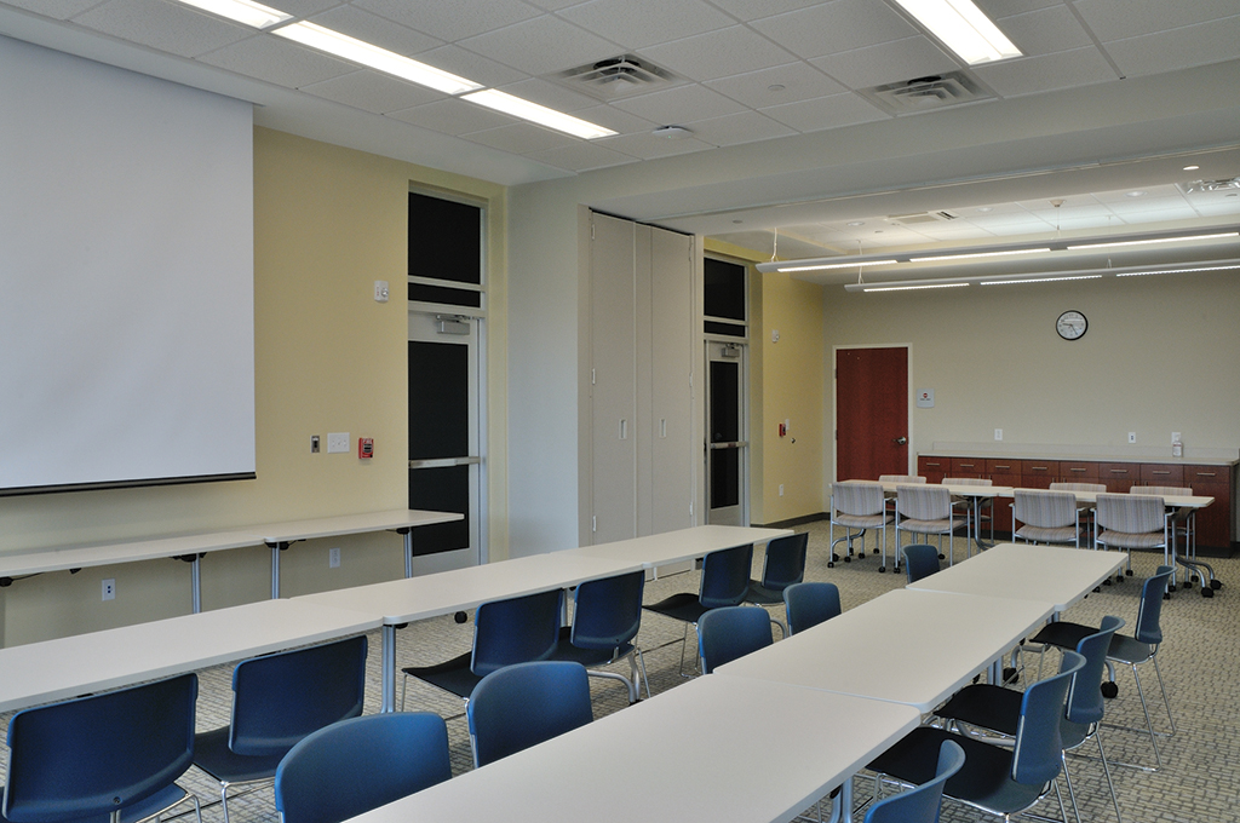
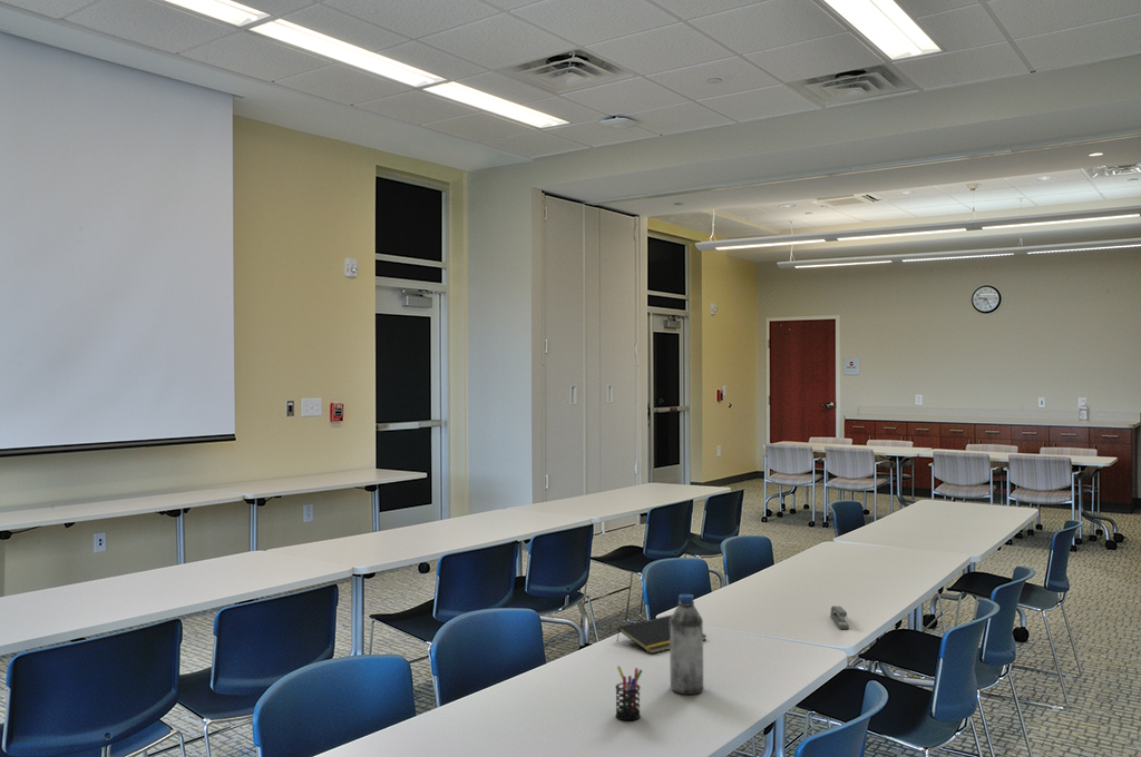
+ stapler [829,604,850,630]
+ water bottle [669,593,704,696]
+ notepad [616,613,708,655]
+ pen holder [614,665,644,721]
